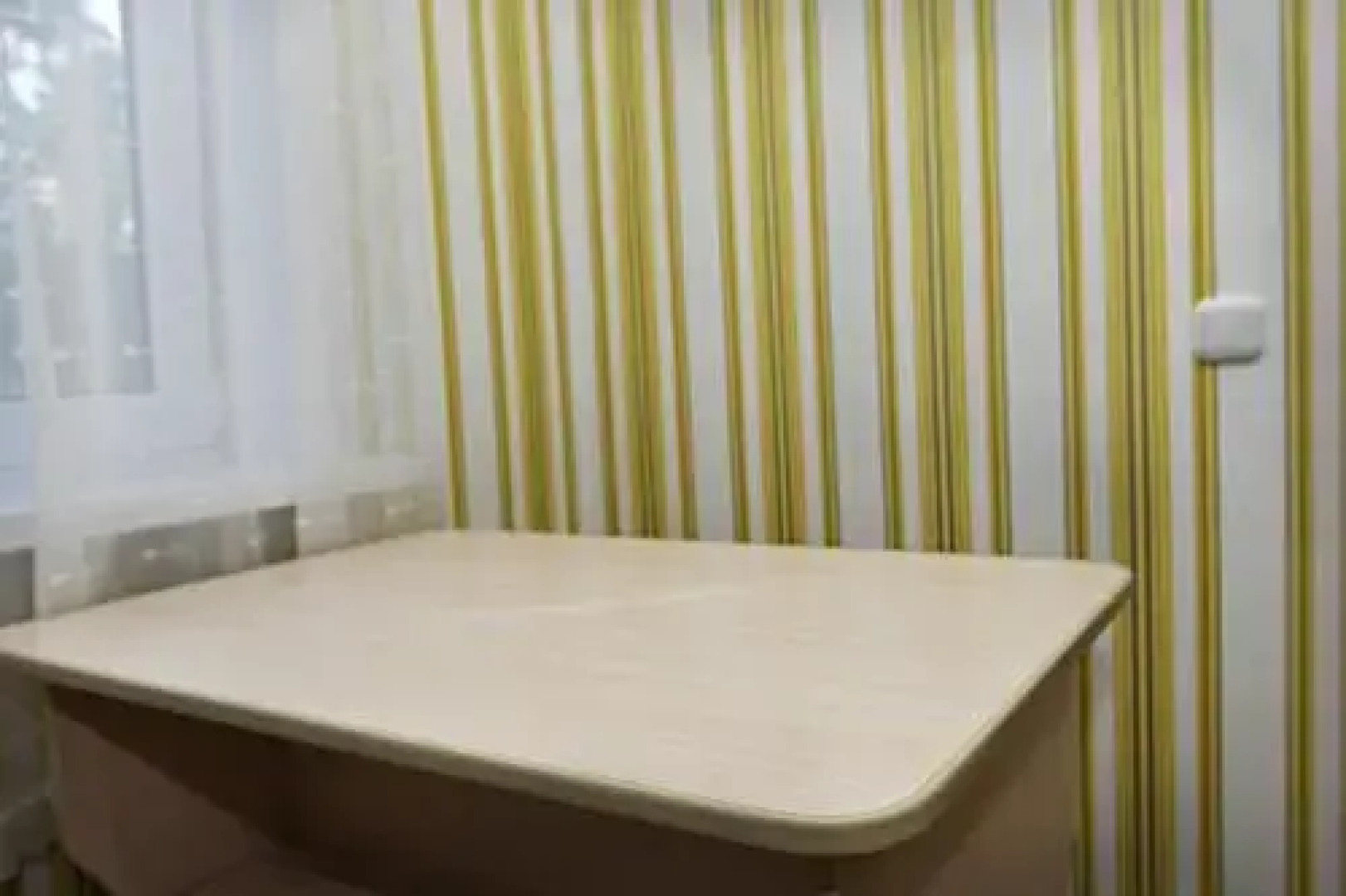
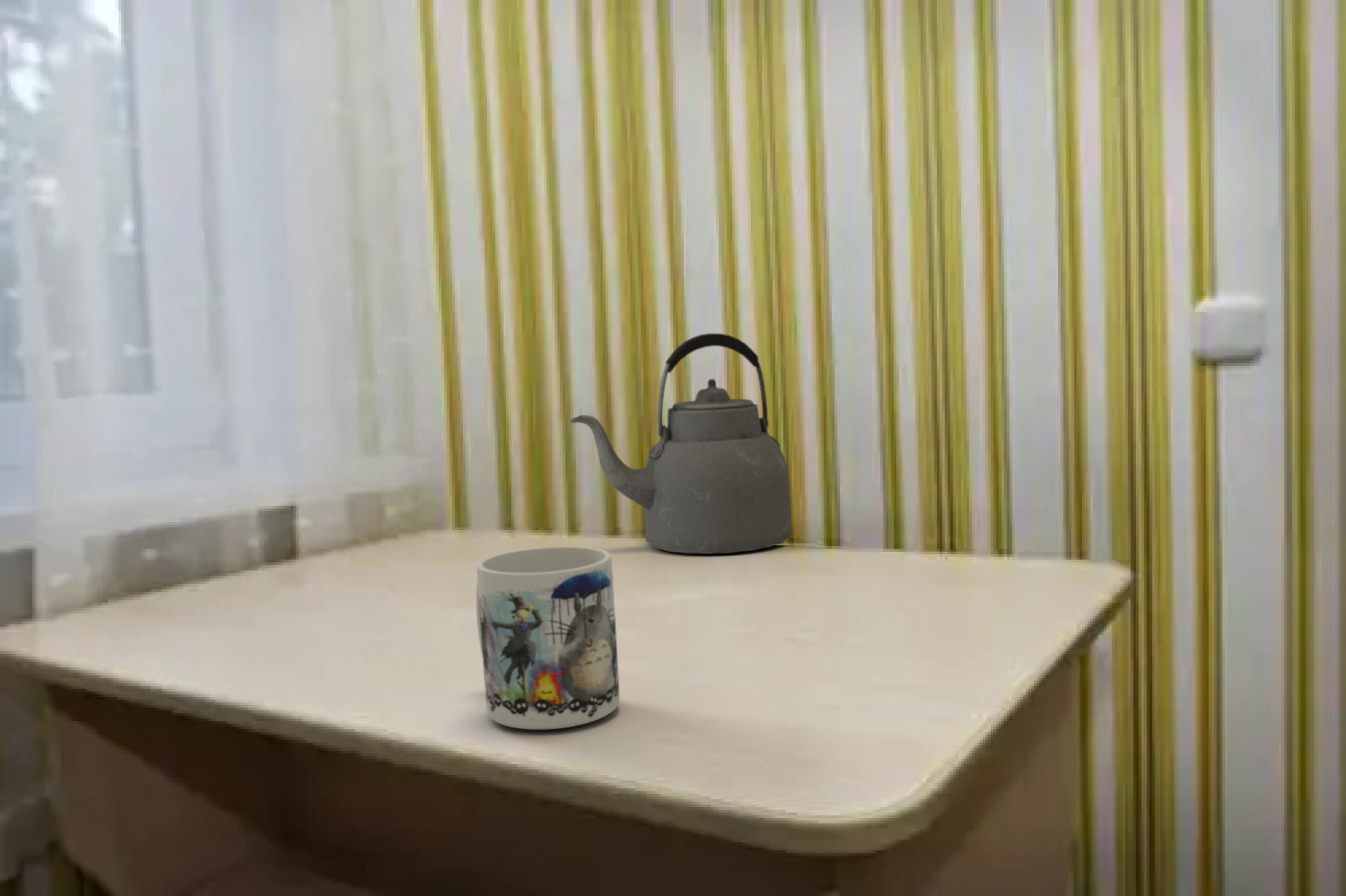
+ mug [475,546,621,730]
+ kettle [569,333,793,555]
